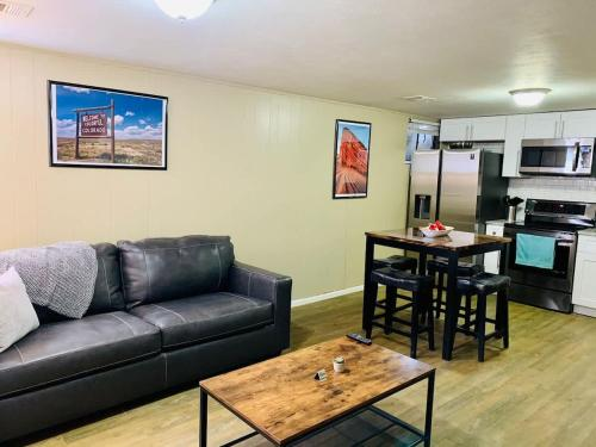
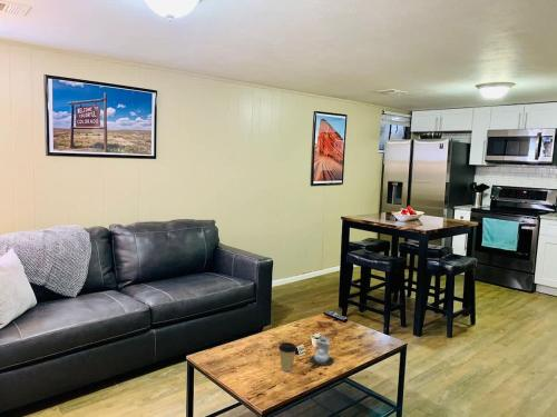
+ candle [309,335,334,367]
+ coffee cup [277,341,299,371]
